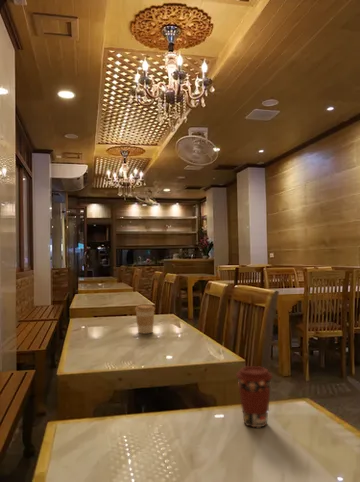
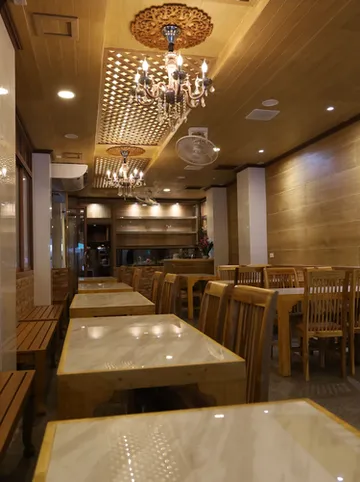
- coffee cup [134,303,156,334]
- coffee cup [235,365,274,428]
